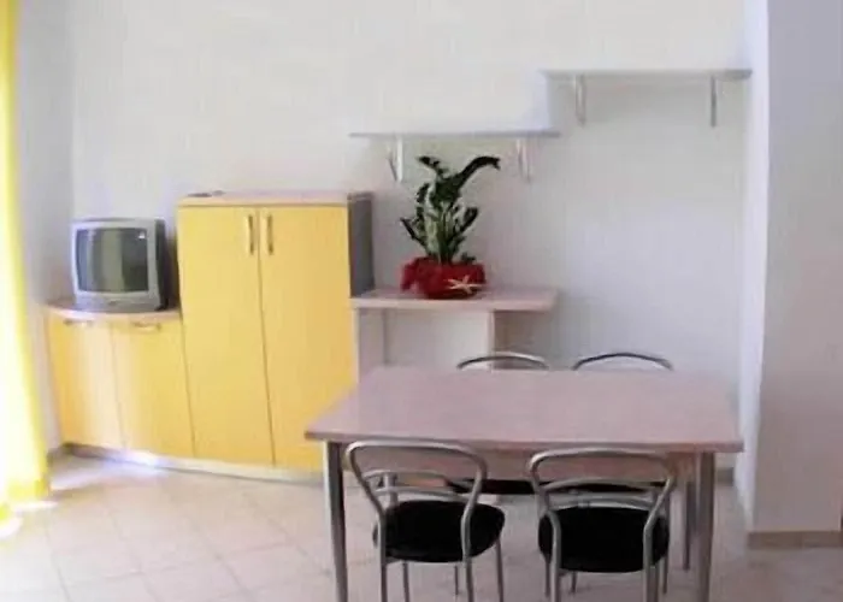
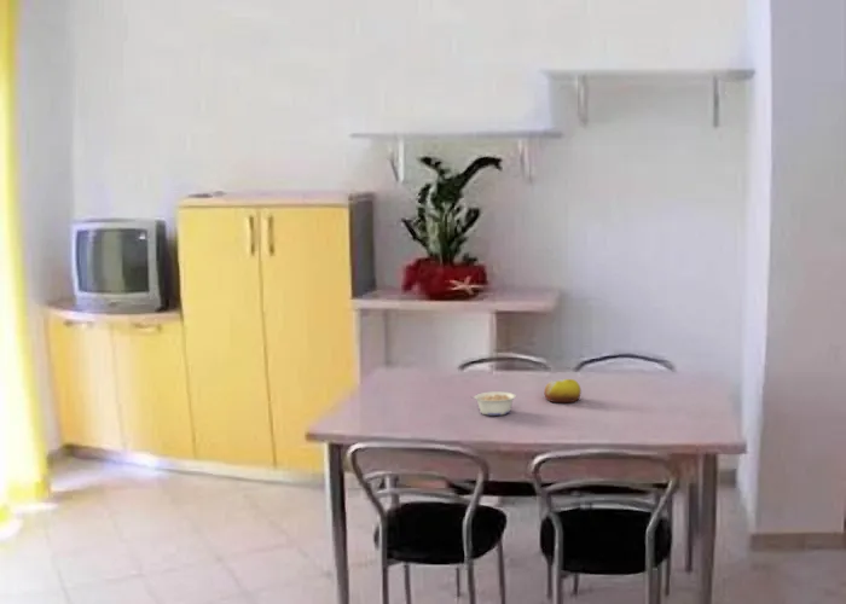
+ legume [471,390,517,417]
+ fruit [543,378,583,403]
